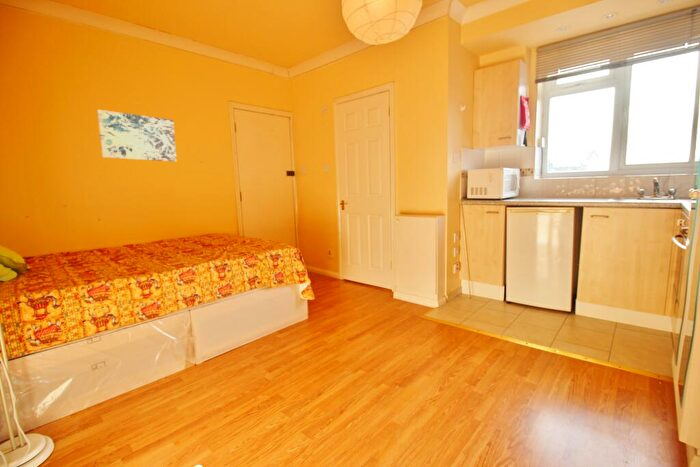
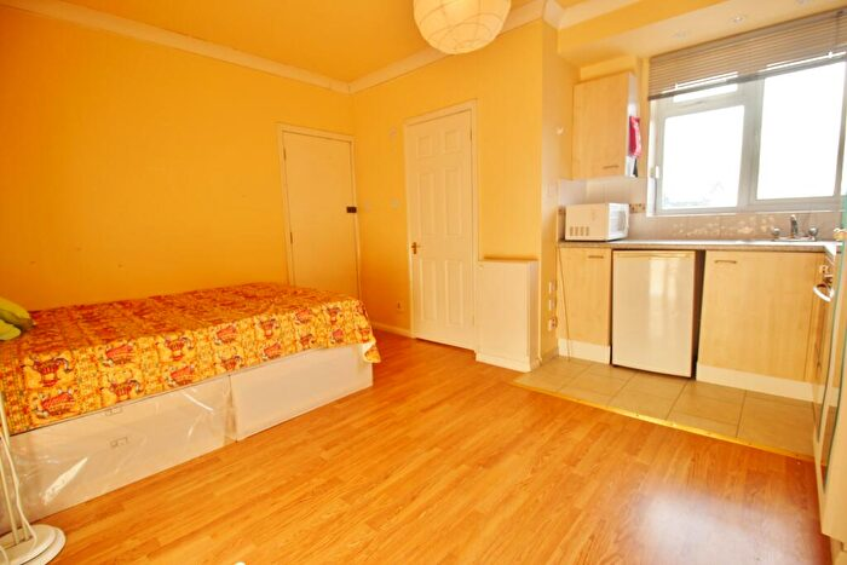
- wall art [96,109,177,162]
